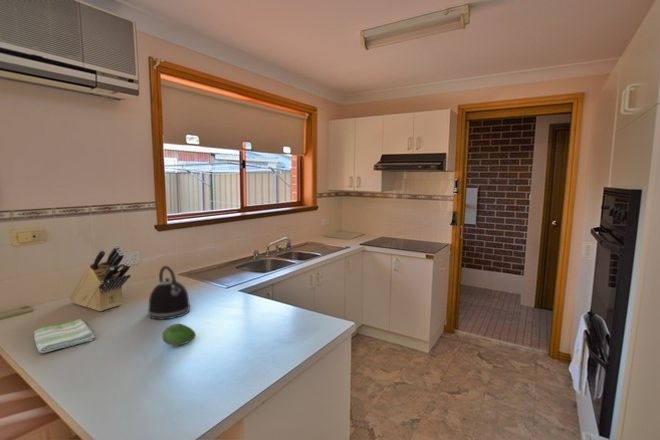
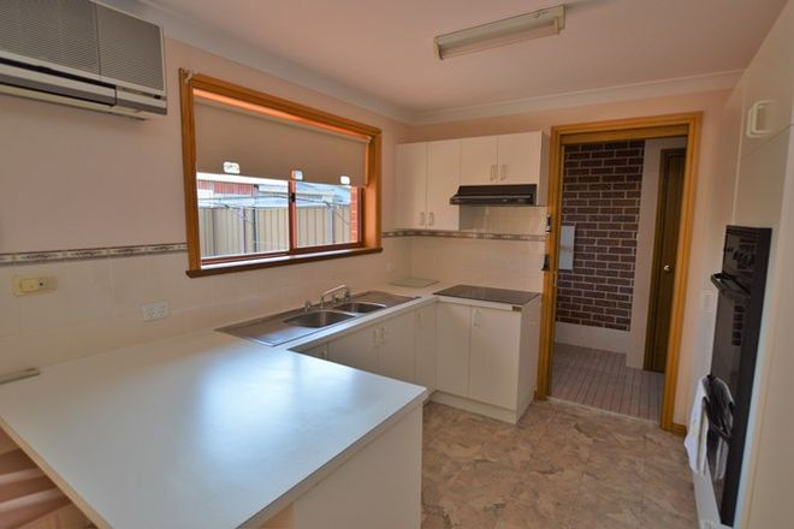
- knife block [69,244,132,312]
- fruit [161,323,197,347]
- dish towel [33,318,95,354]
- kettle [147,265,191,320]
